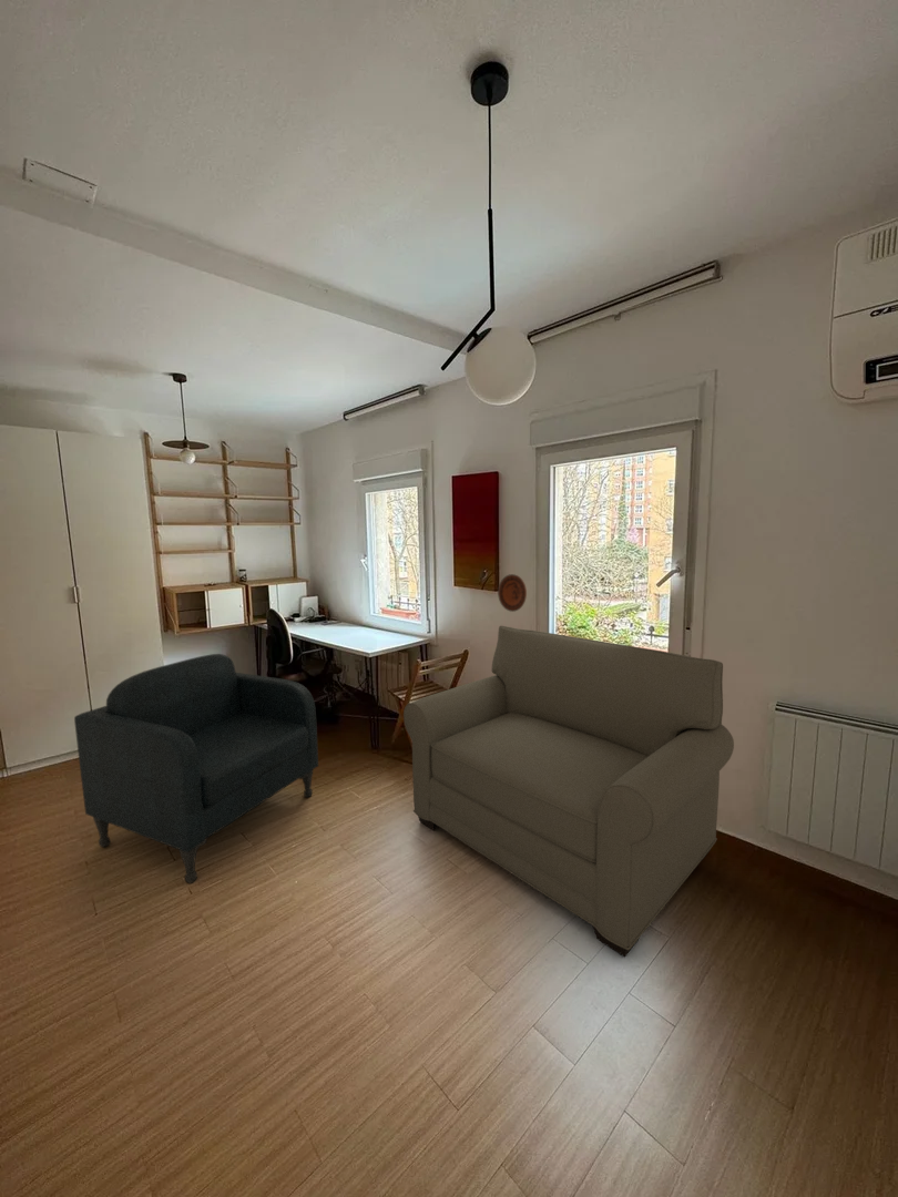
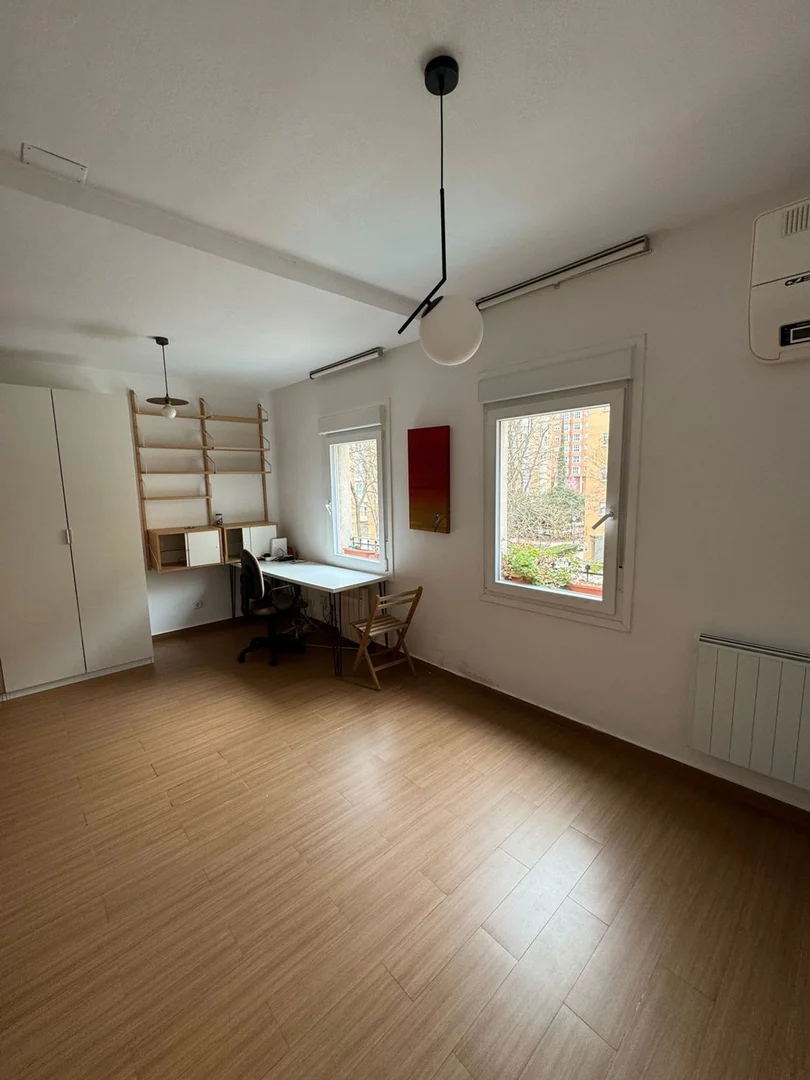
- sofa [402,625,735,958]
- decorative plate [497,573,528,613]
- armchair [73,653,319,884]
